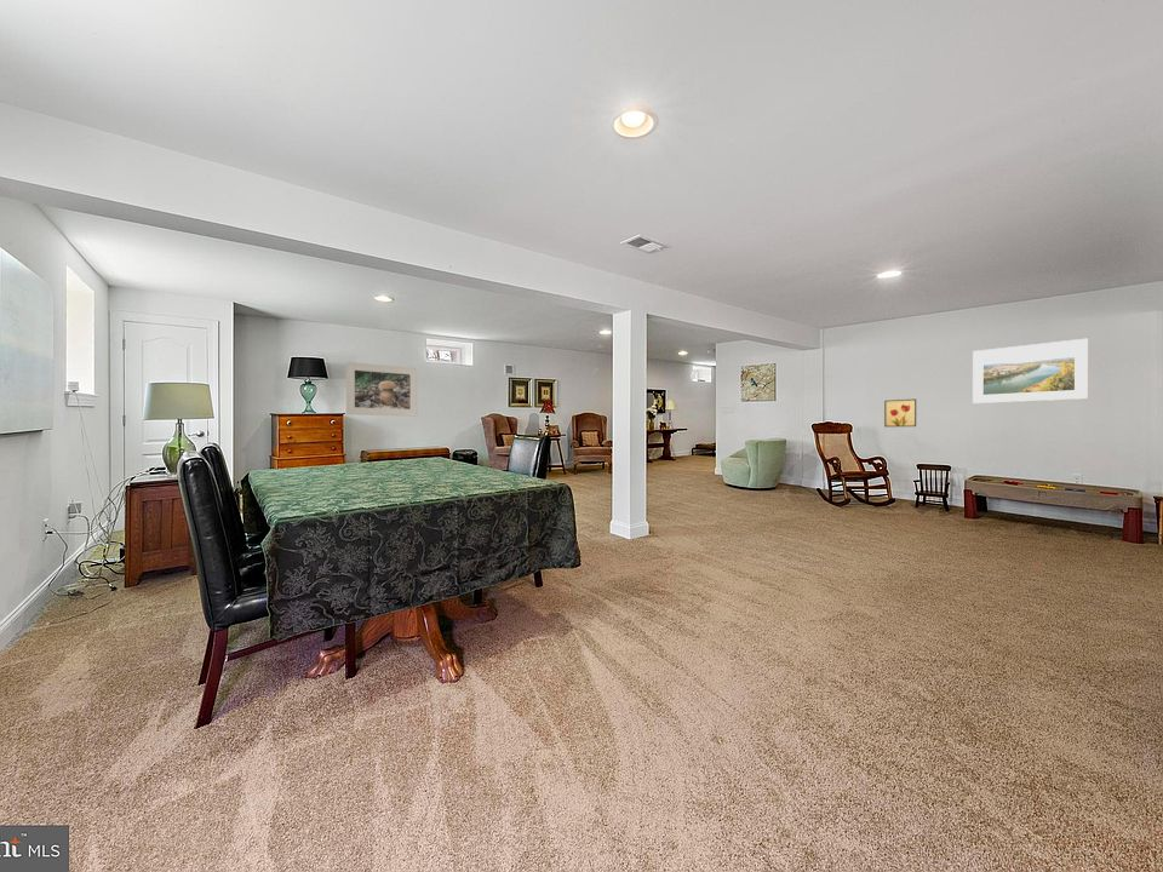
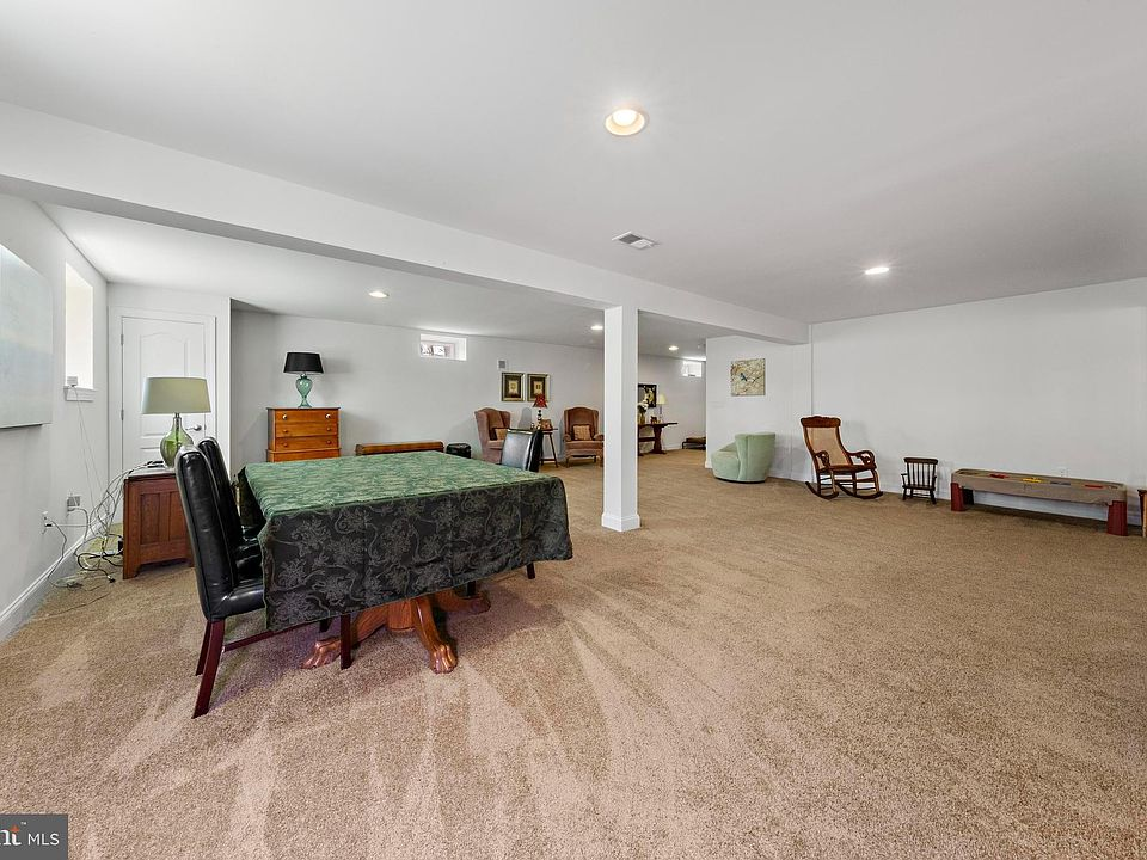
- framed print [345,361,419,418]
- wall art [883,398,917,428]
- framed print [972,338,1089,405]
